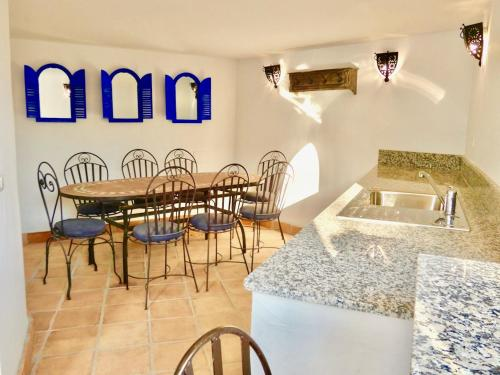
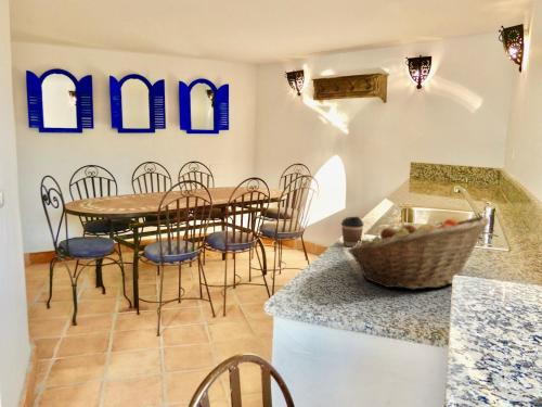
+ fruit basket [347,215,491,290]
+ coffee cup [340,216,364,247]
